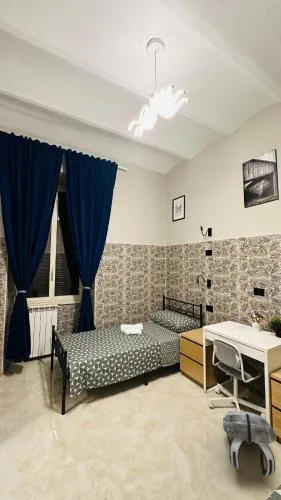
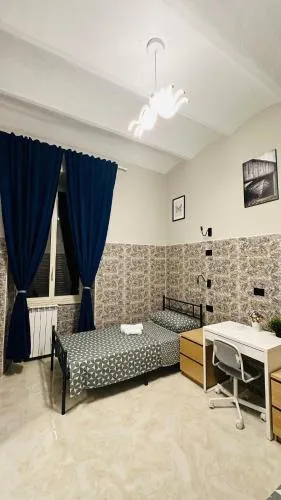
- backpack [222,410,277,477]
